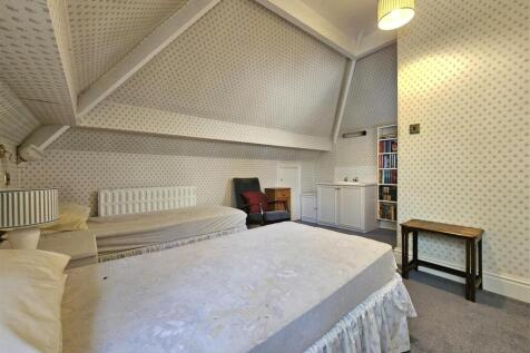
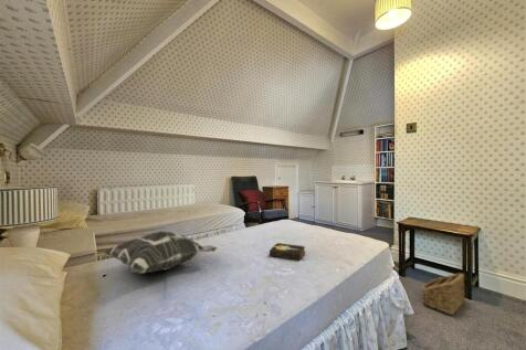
+ hardback book [269,242,307,262]
+ basket [421,273,466,316]
+ decorative pillow [102,230,218,274]
